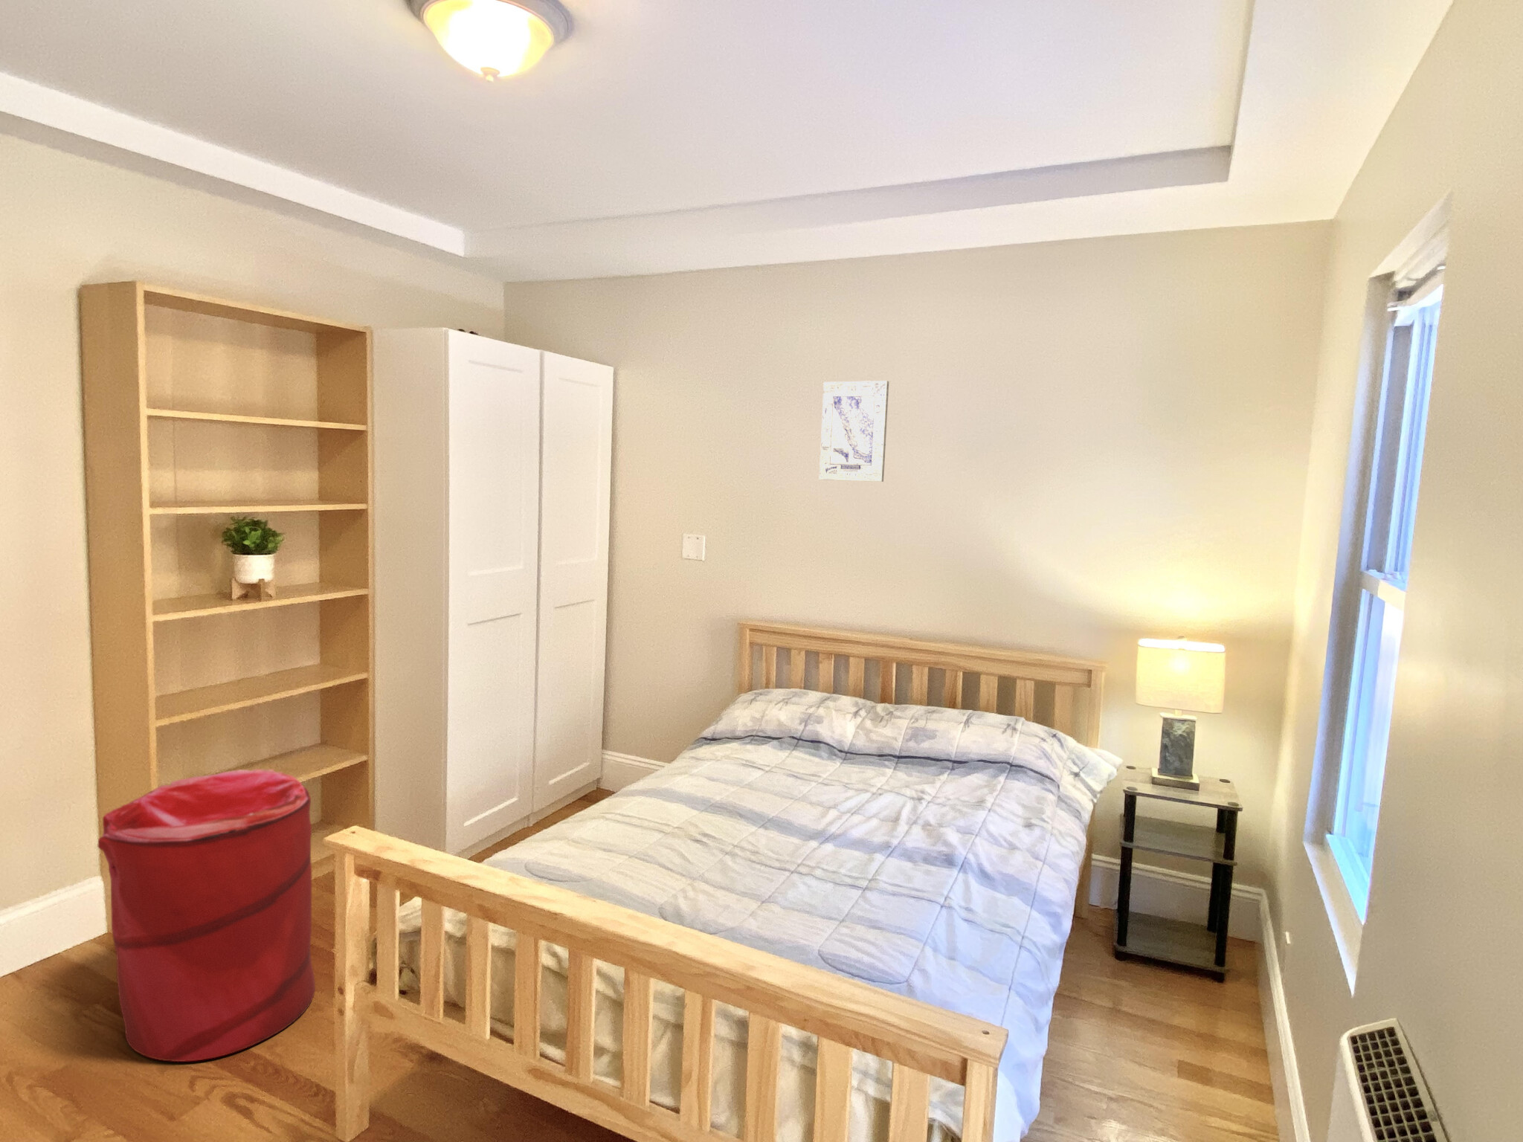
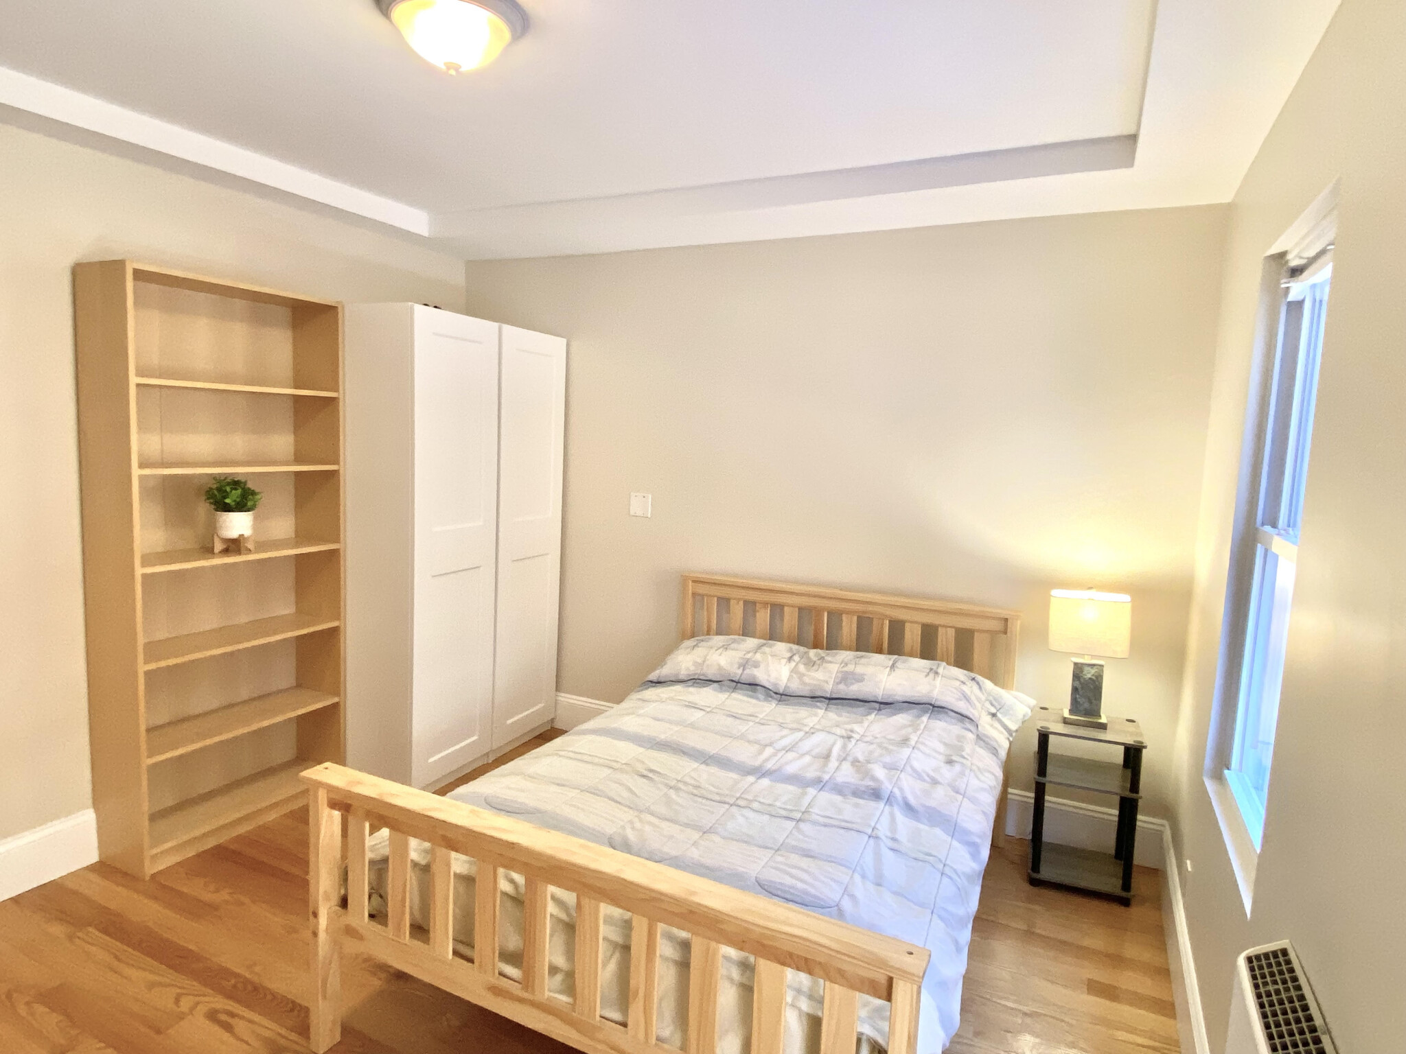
- laundry hamper [97,769,317,1063]
- wall art [819,380,890,482]
